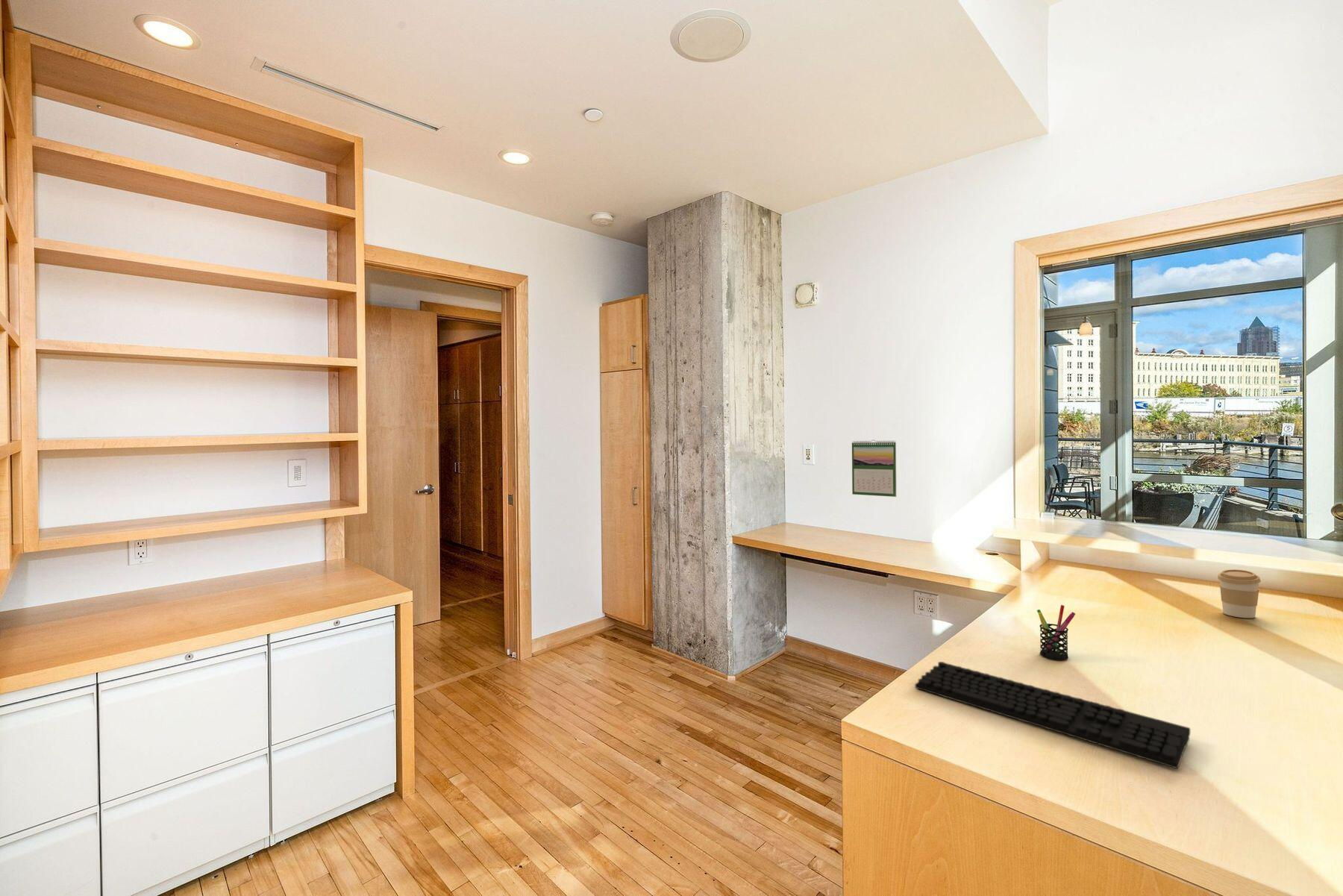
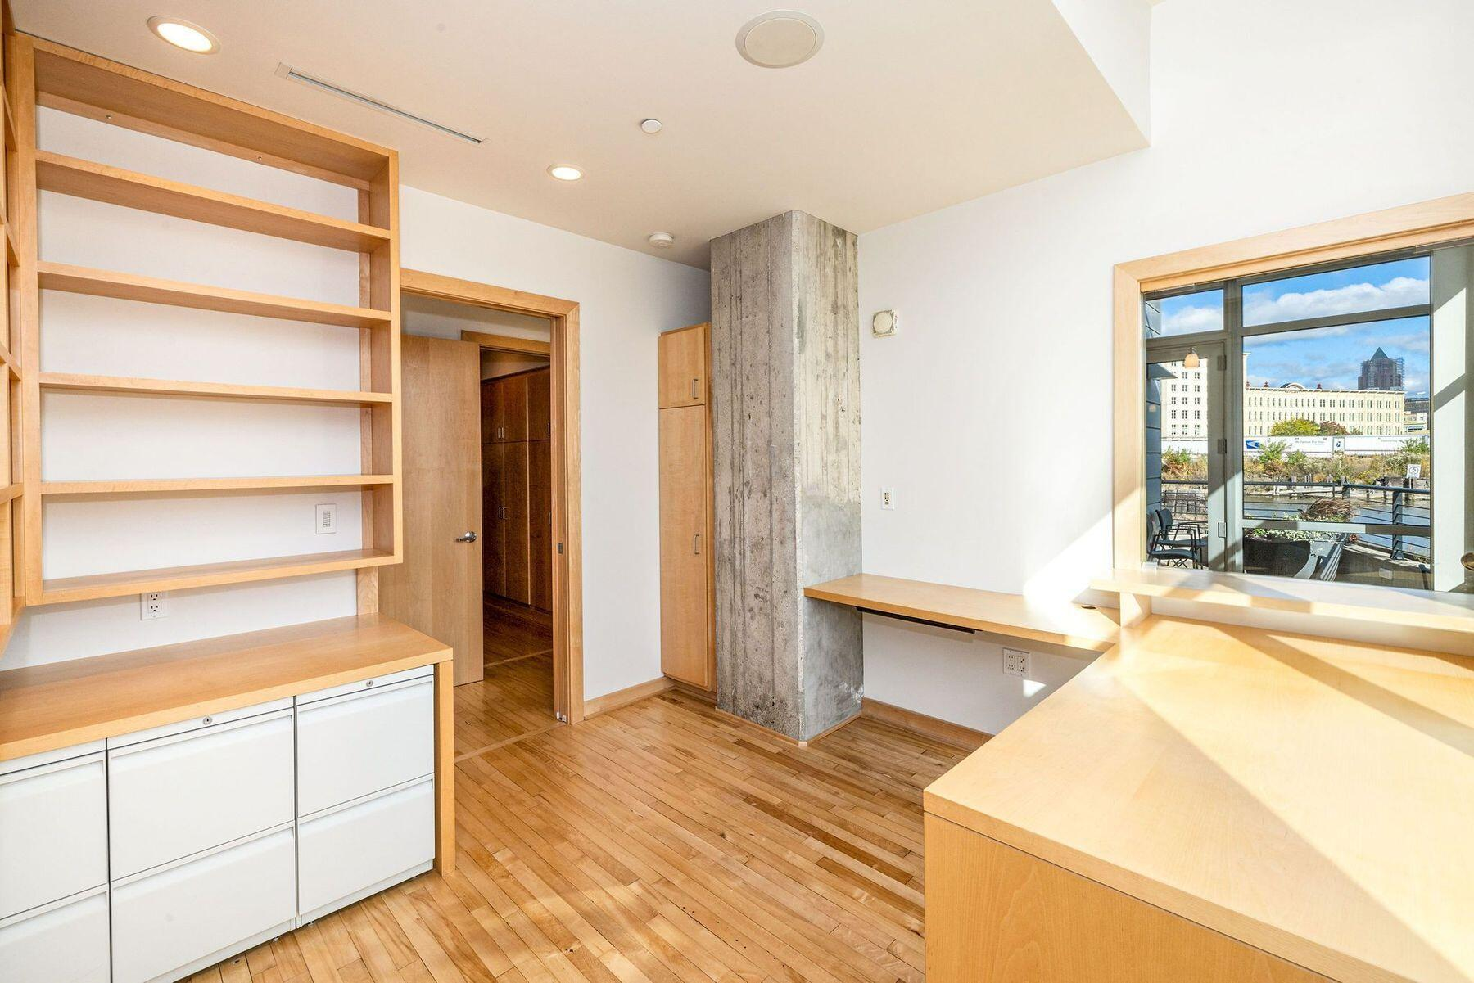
- keyboard [914,661,1191,769]
- coffee cup [1217,568,1262,618]
- calendar [851,439,897,498]
- pen holder [1036,604,1076,661]
